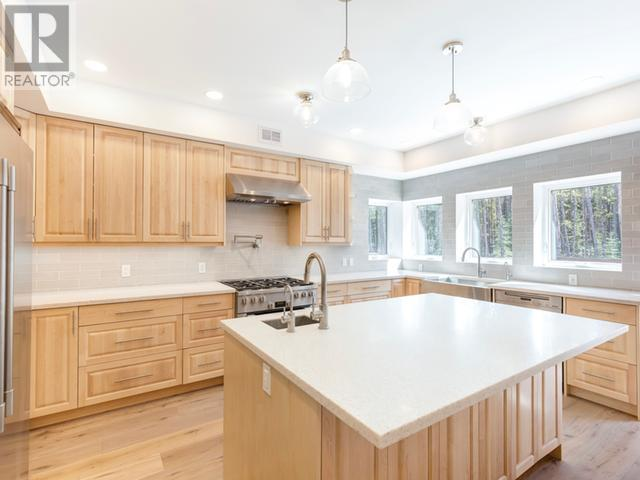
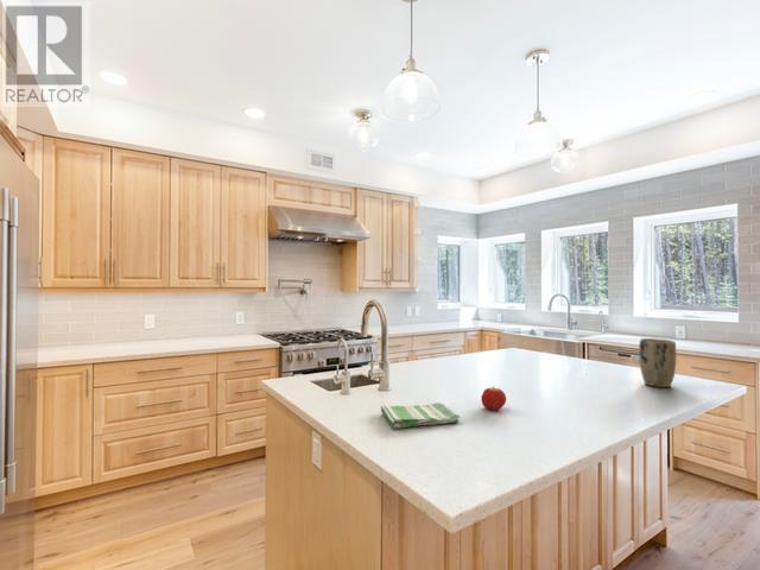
+ plant pot [638,337,677,388]
+ dish towel [380,401,461,430]
+ fruit [480,385,507,411]
